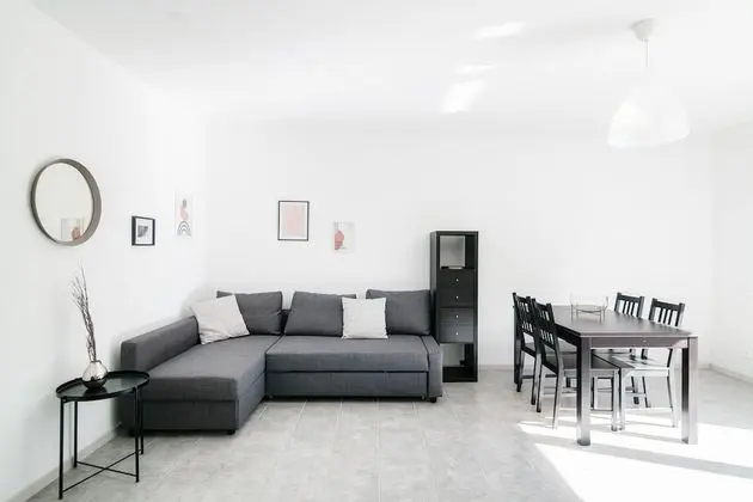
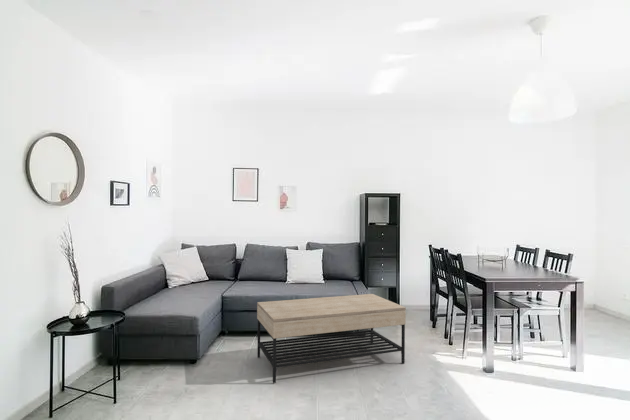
+ coffee table [256,293,407,384]
